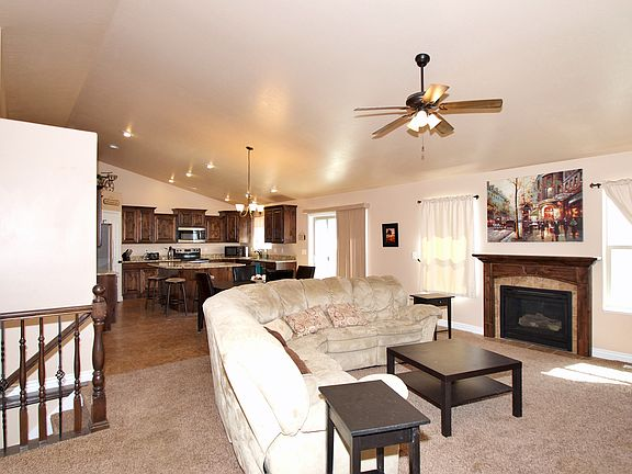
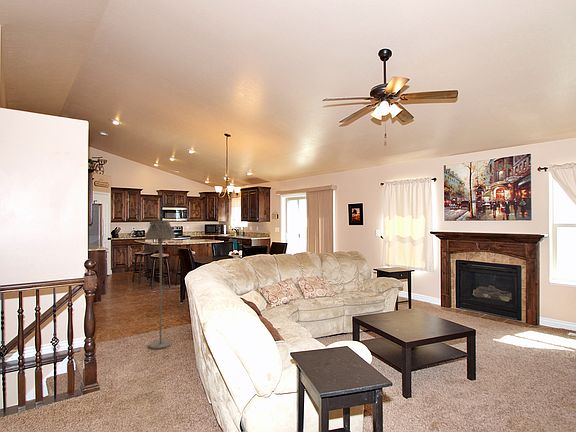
+ floor lamp [145,220,176,350]
